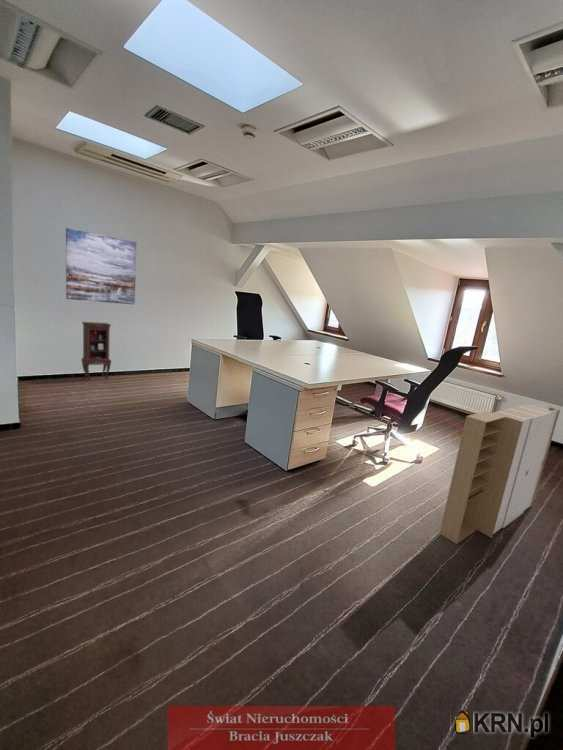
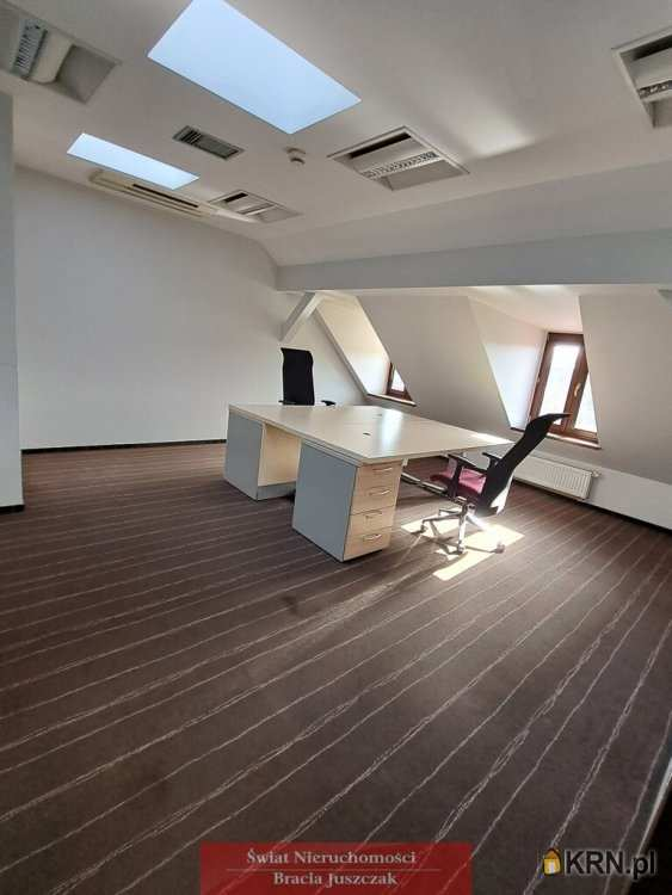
- cabinet [80,321,112,381]
- wall art [65,227,138,305]
- storage cabinet [438,403,561,545]
